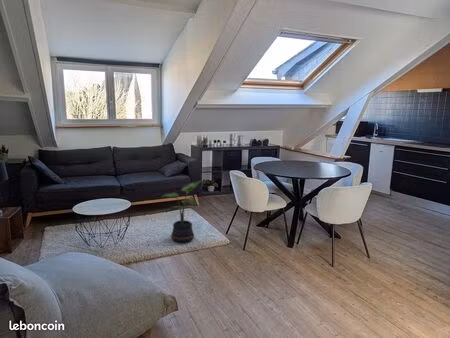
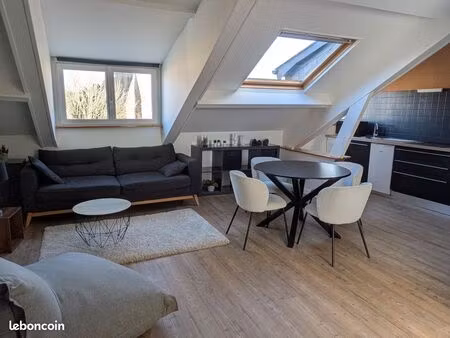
- potted plant [160,180,203,243]
